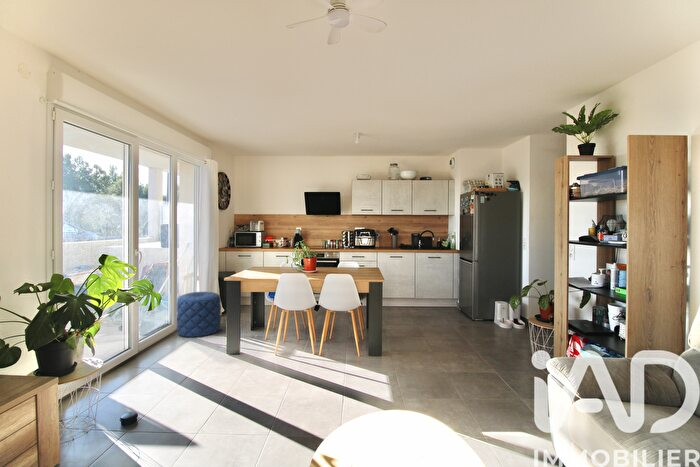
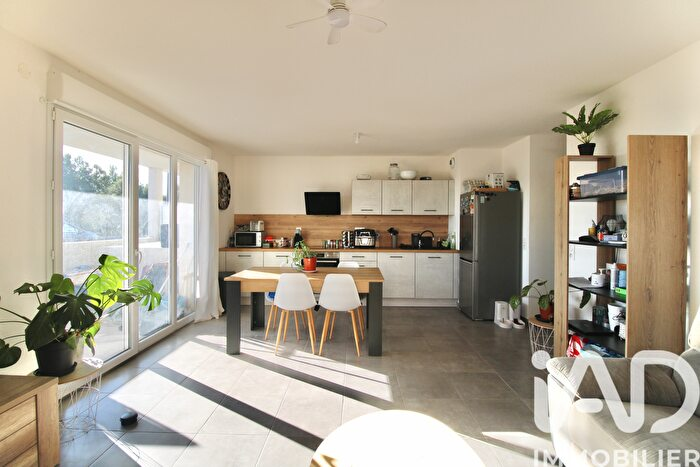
- pouf [176,291,222,338]
